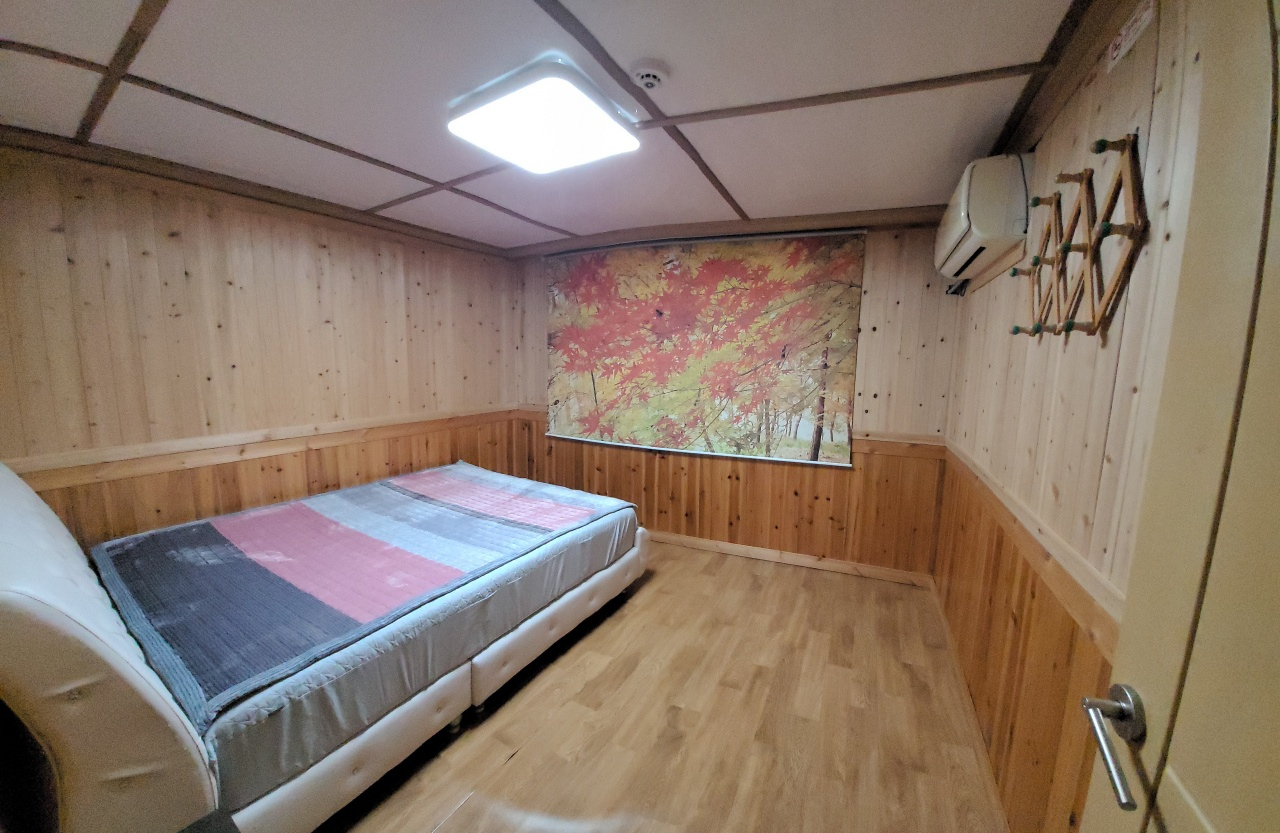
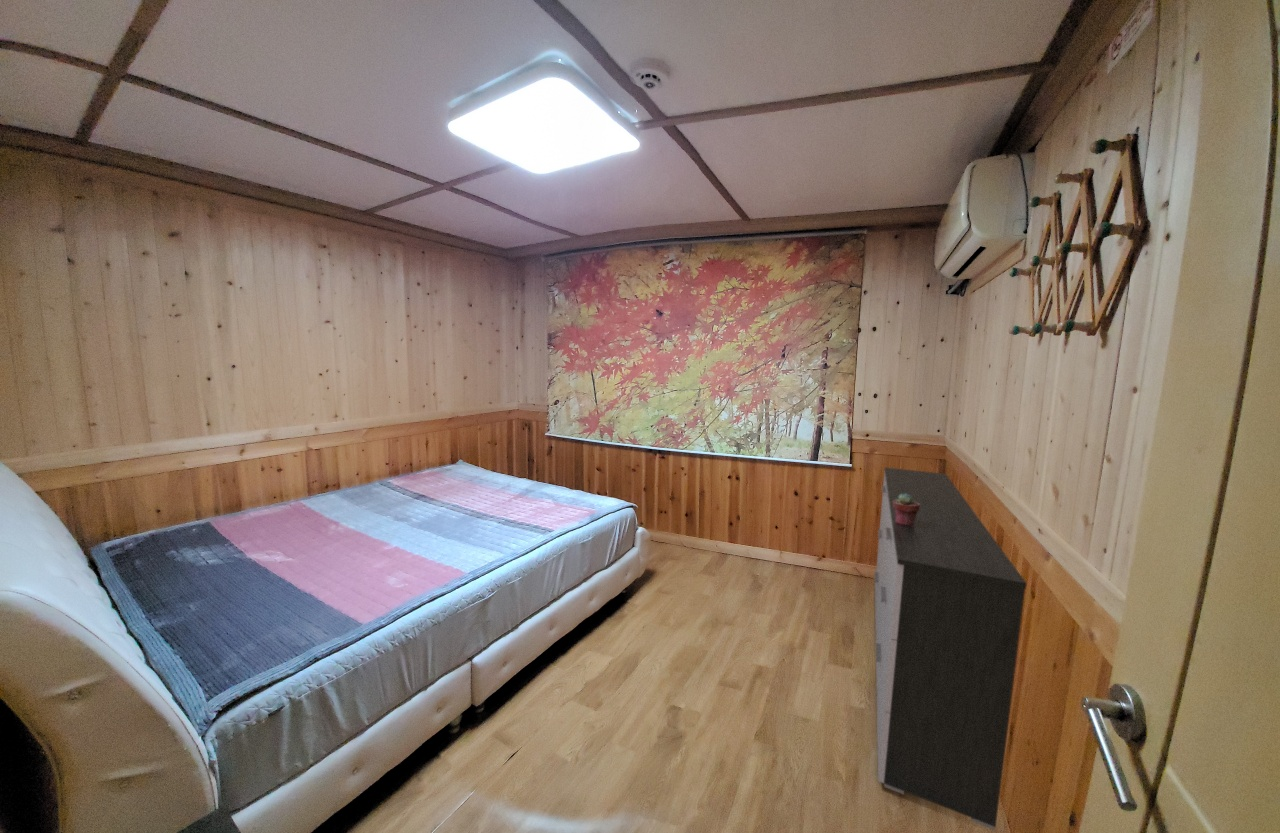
+ dresser [873,466,1028,831]
+ potted succulent [893,494,920,527]
